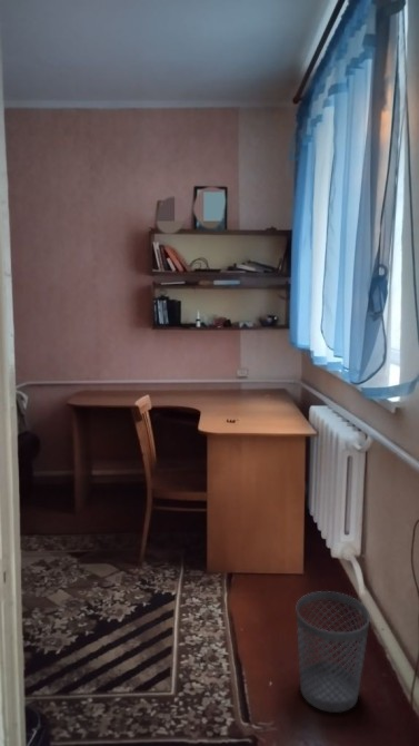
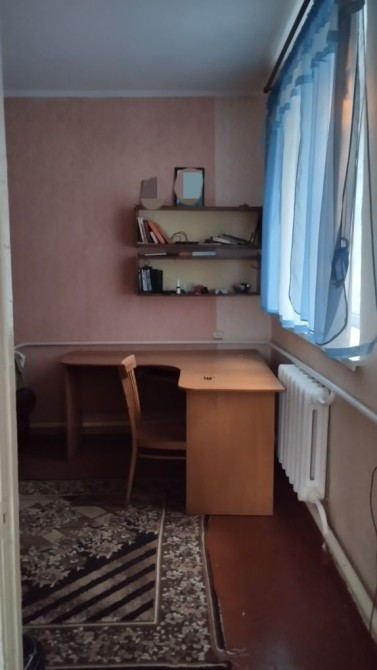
- wastebasket [296,590,371,714]
